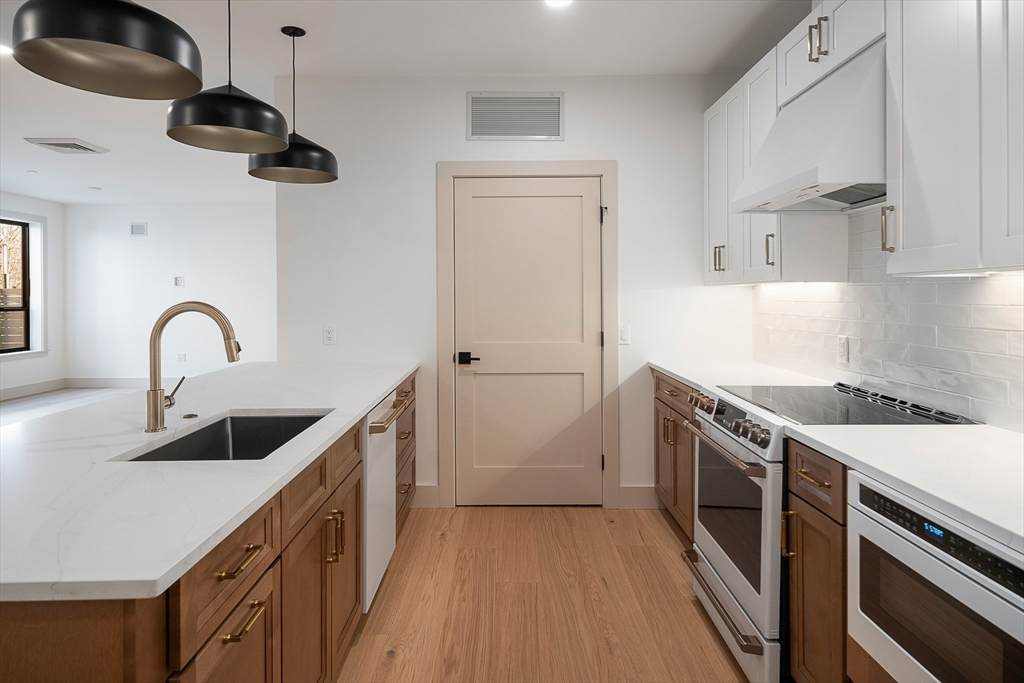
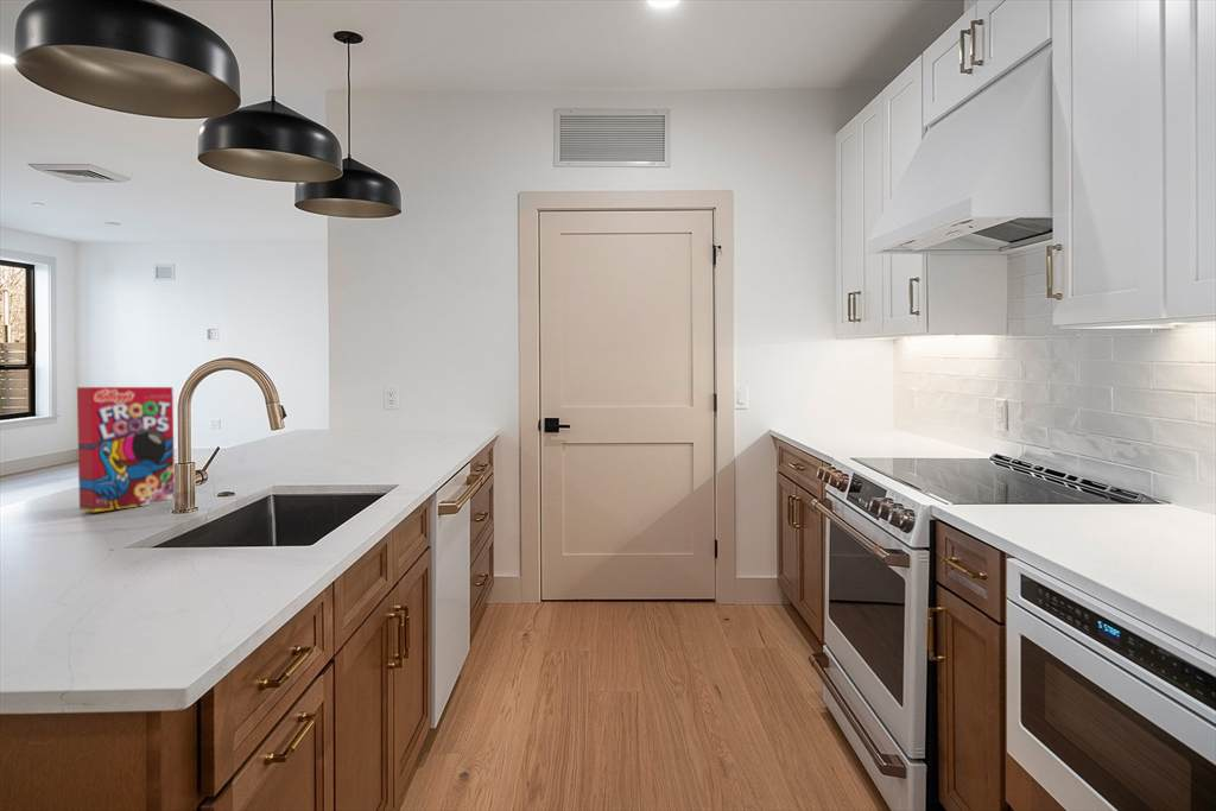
+ cereal box [76,386,176,513]
